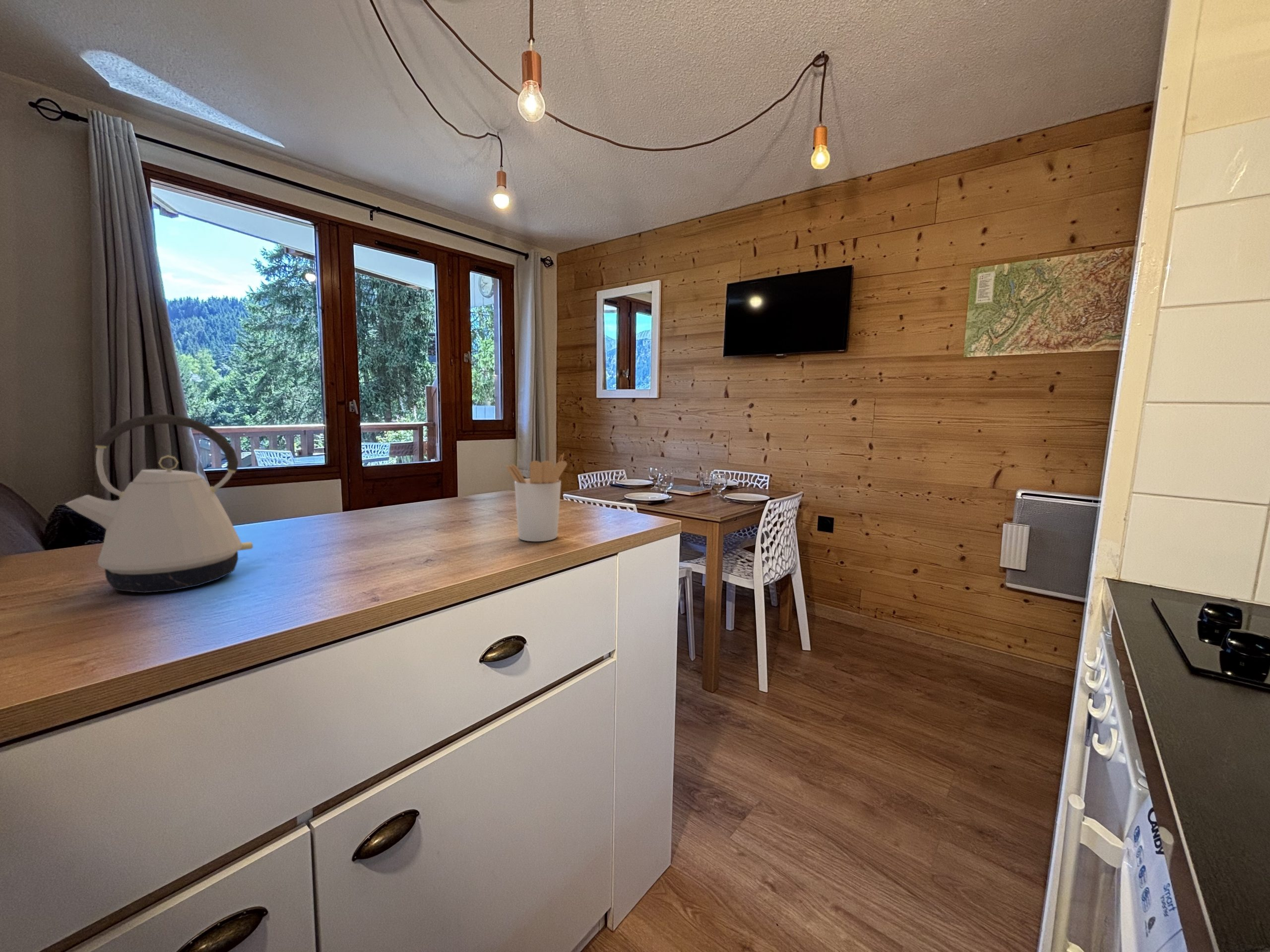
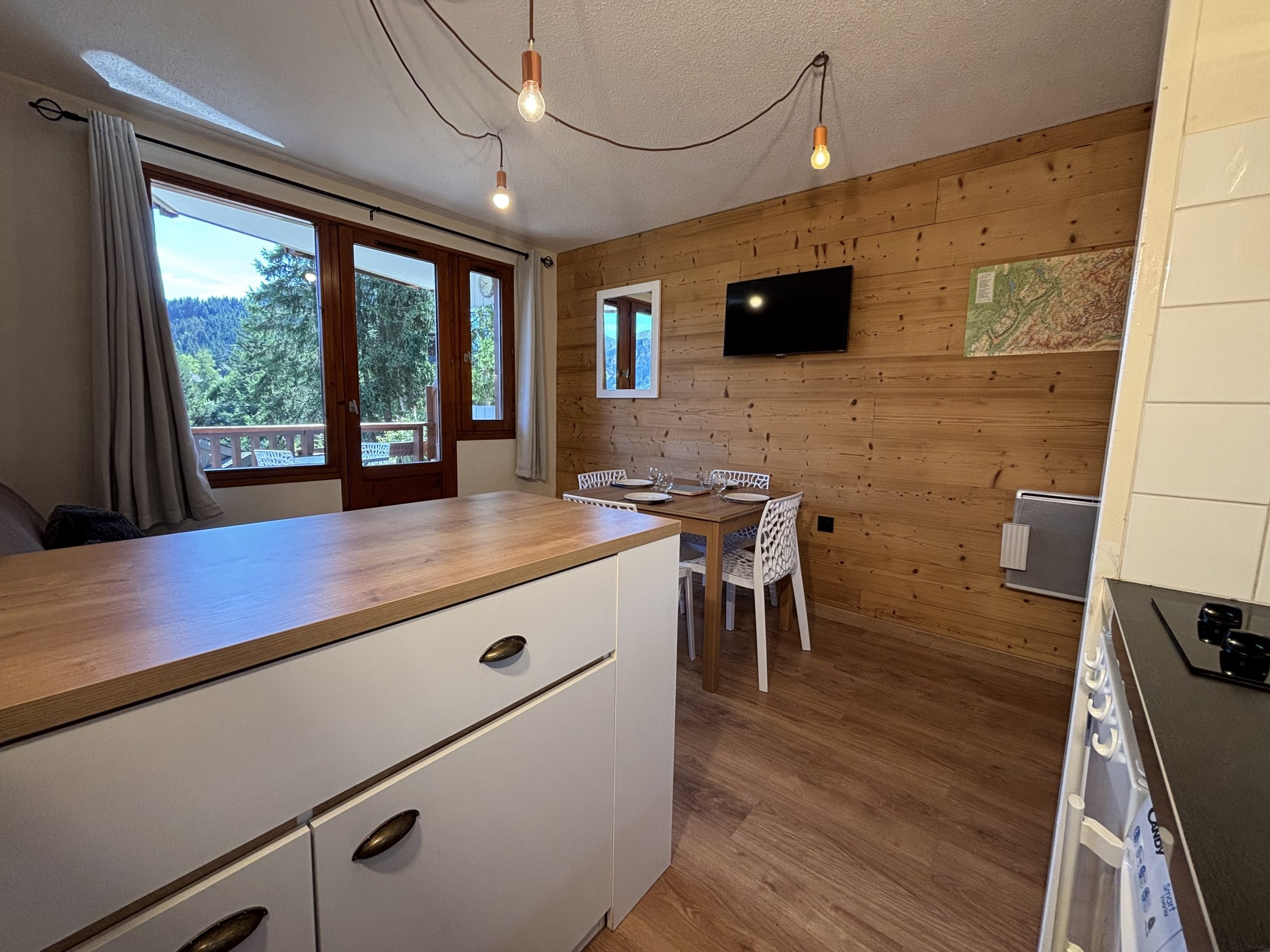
- kettle [64,414,254,594]
- utensil holder [506,452,568,542]
